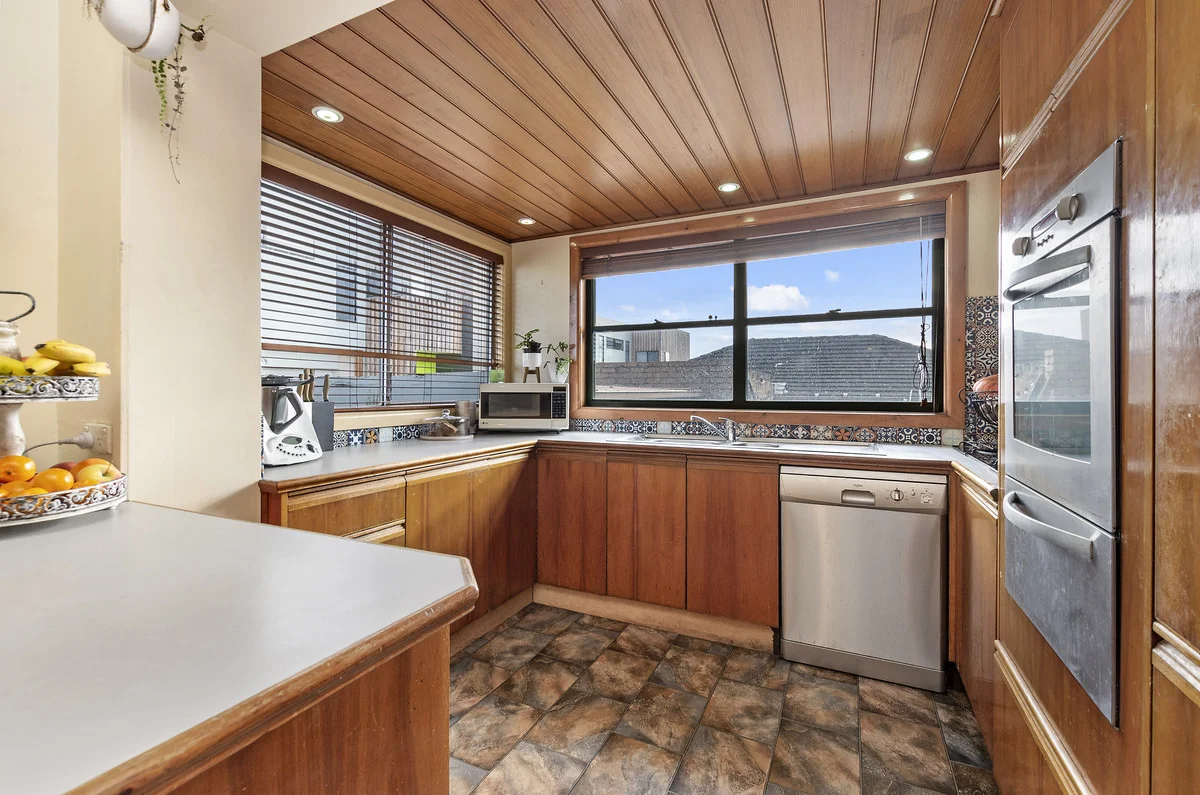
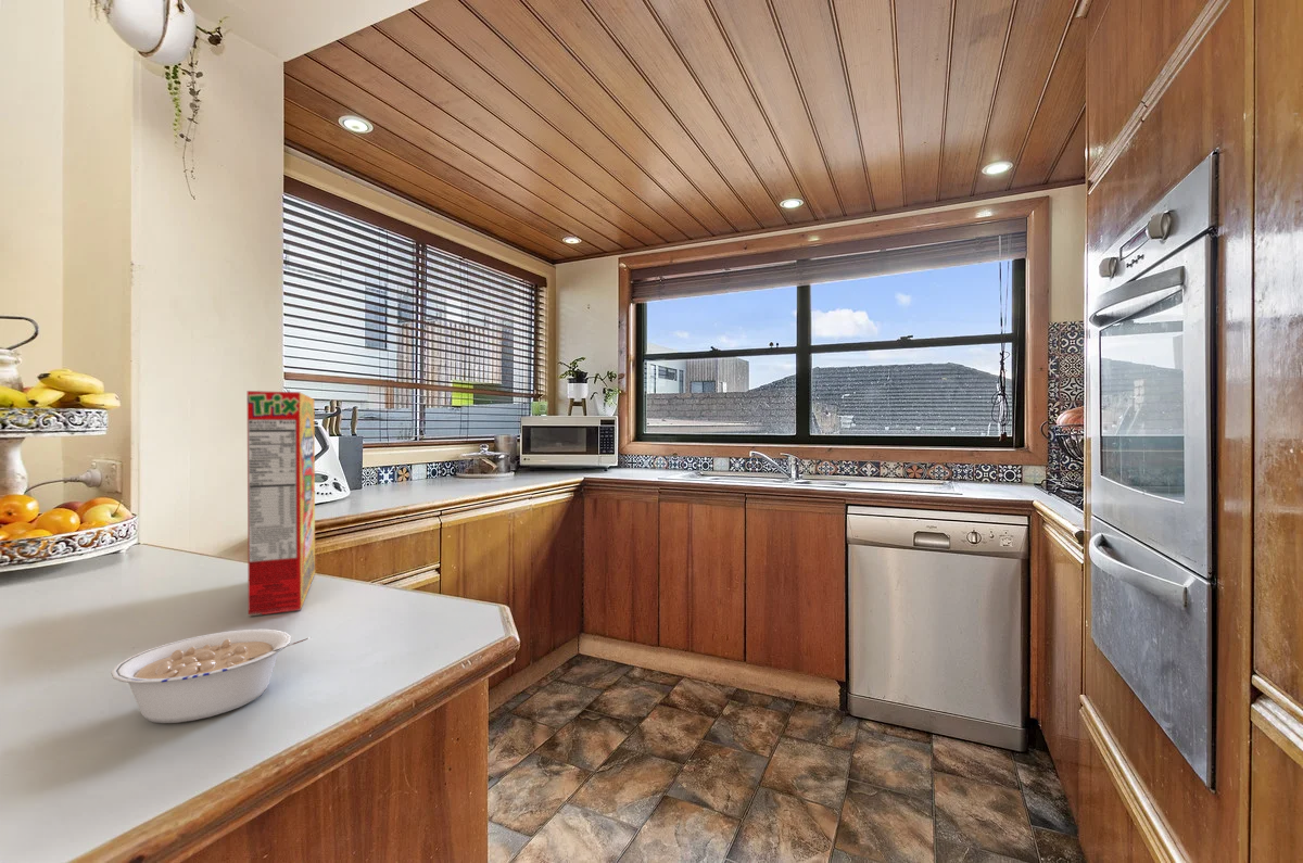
+ legume [110,629,312,724]
+ cereal box [246,390,316,618]
